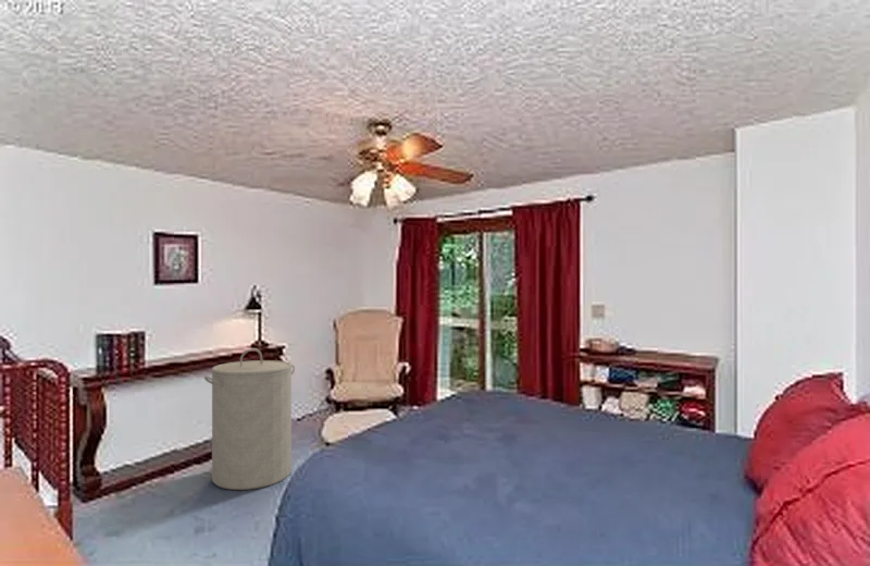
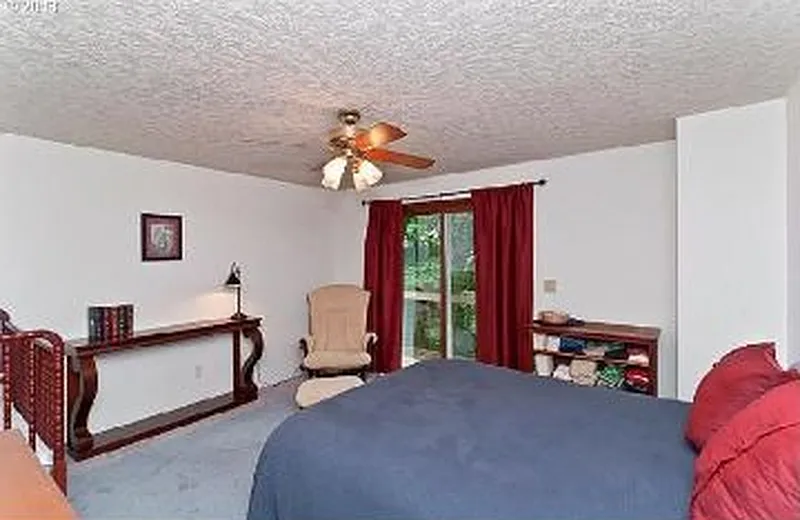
- laundry hamper [203,347,296,491]
